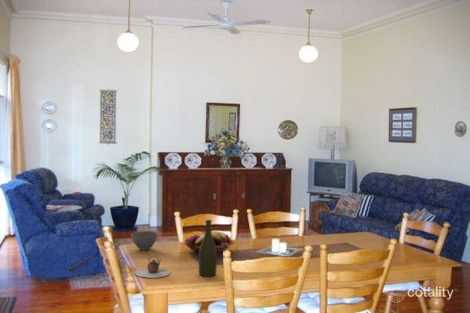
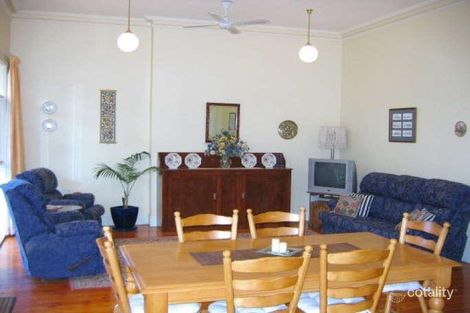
- bottle [198,219,218,278]
- bowl [130,230,159,251]
- teapot [134,255,171,279]
- fruit basket [183,230,236,254]
